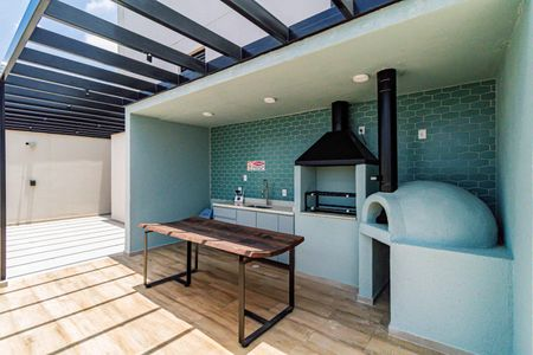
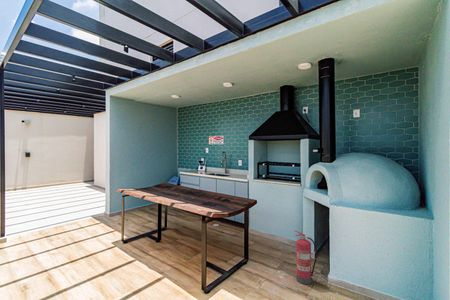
+ fire extinguisher [294,230,318,285]
